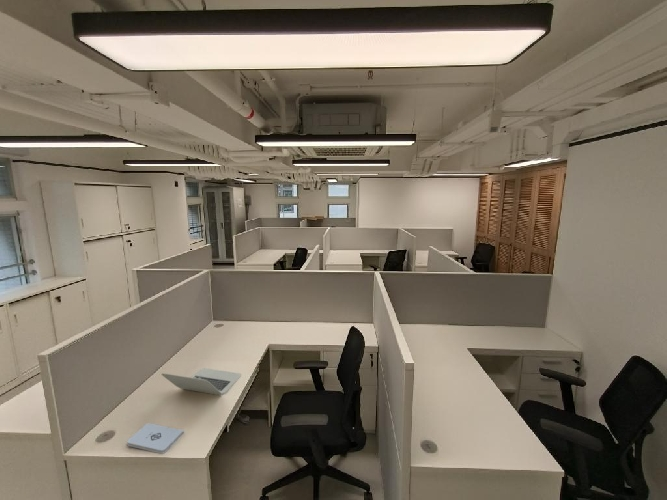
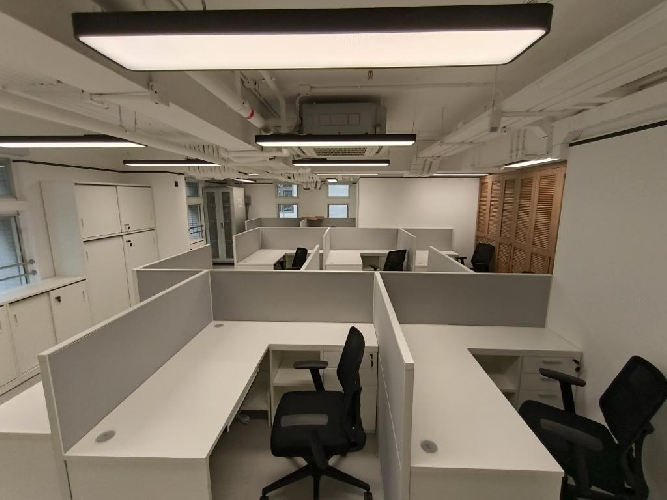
- laptop [160,367,242,396]
- notepad [126,422,185,455]
